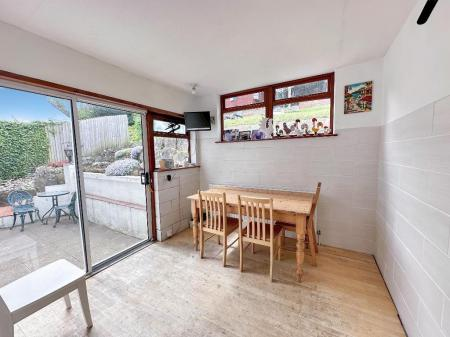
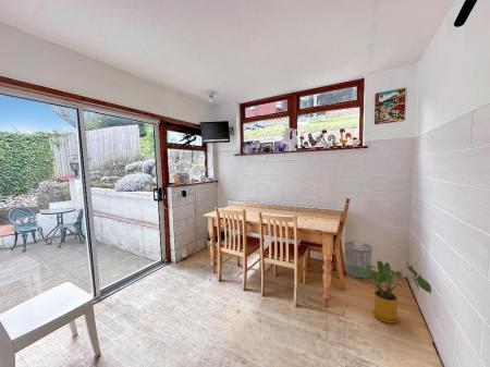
+ house plant [353,260,432,325]
+ waste bin [344,241,373,279]
